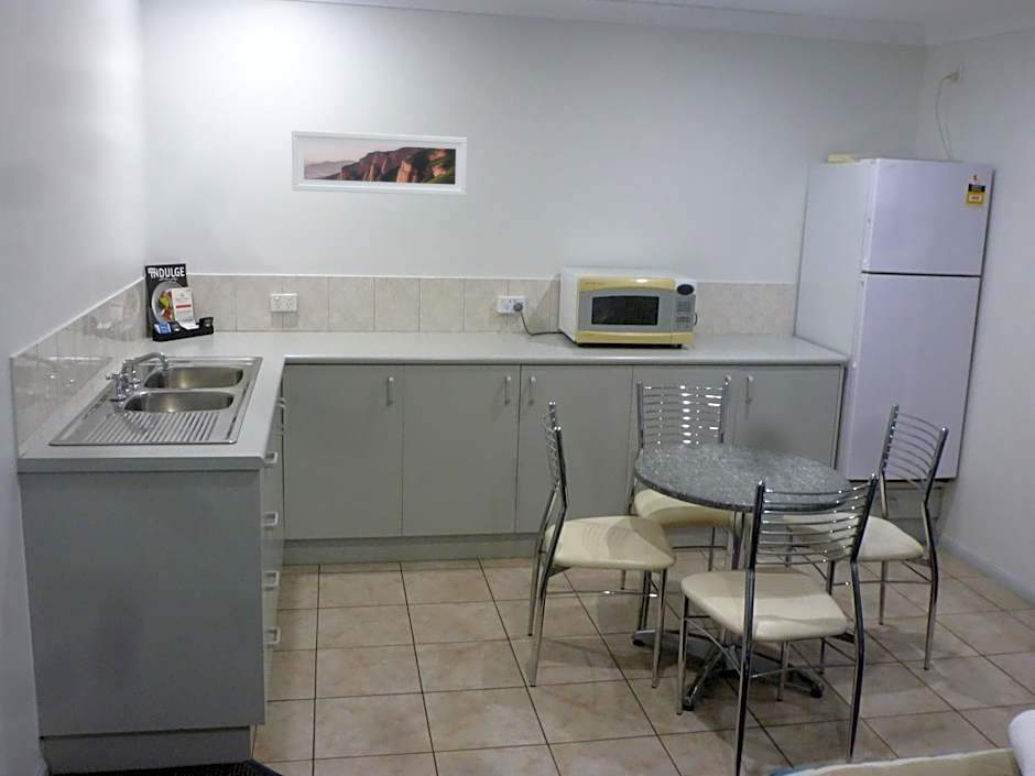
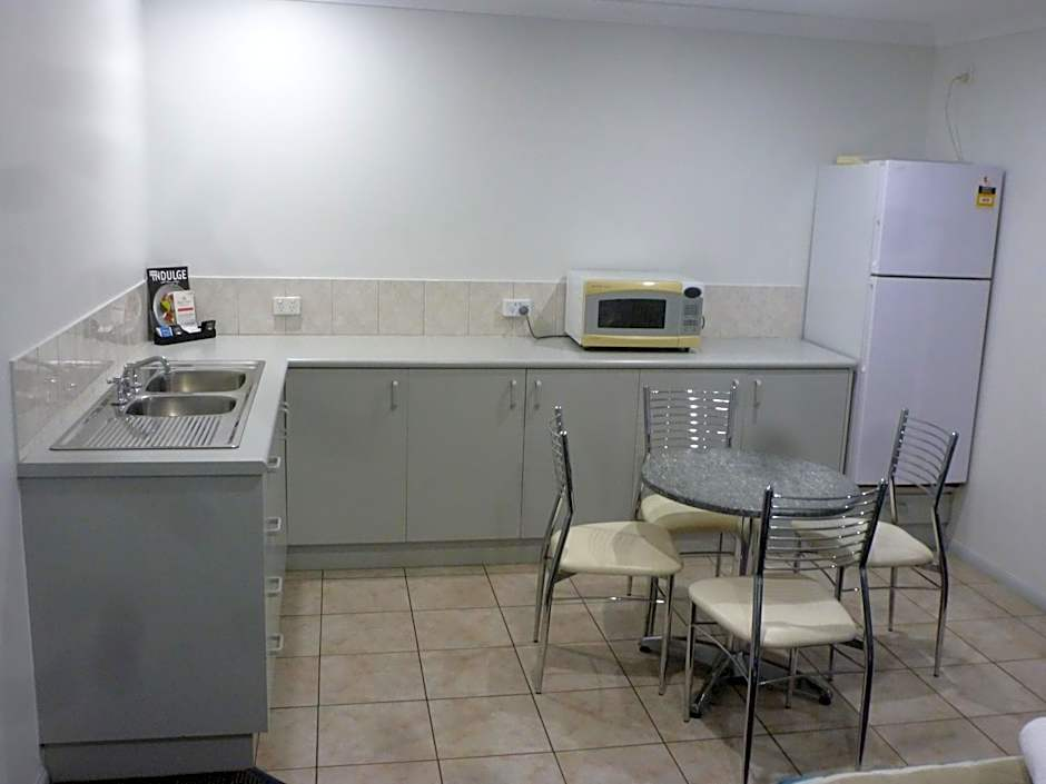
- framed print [291,129,468,197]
